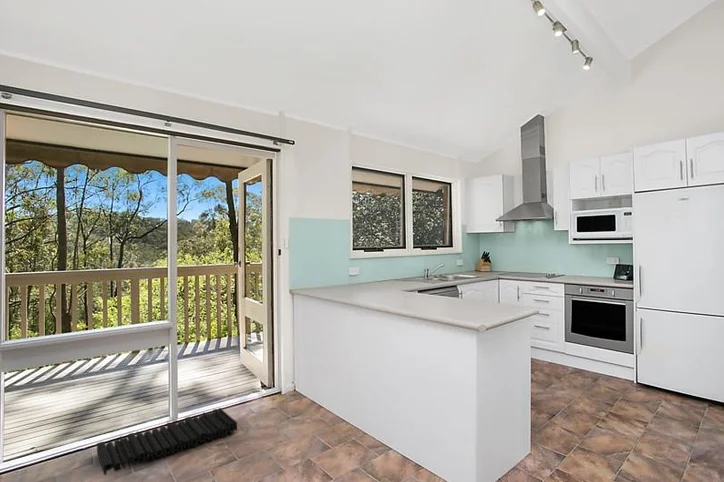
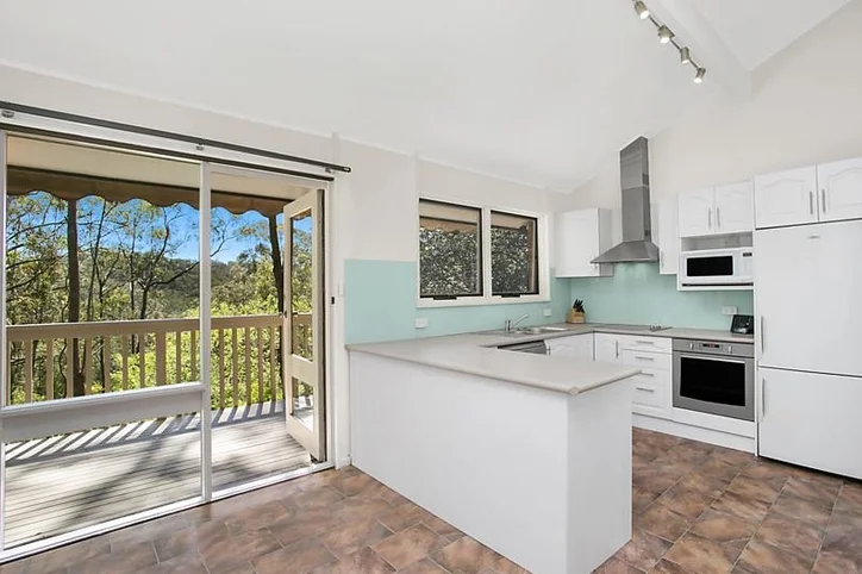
- doormat [96,407,238,476]
